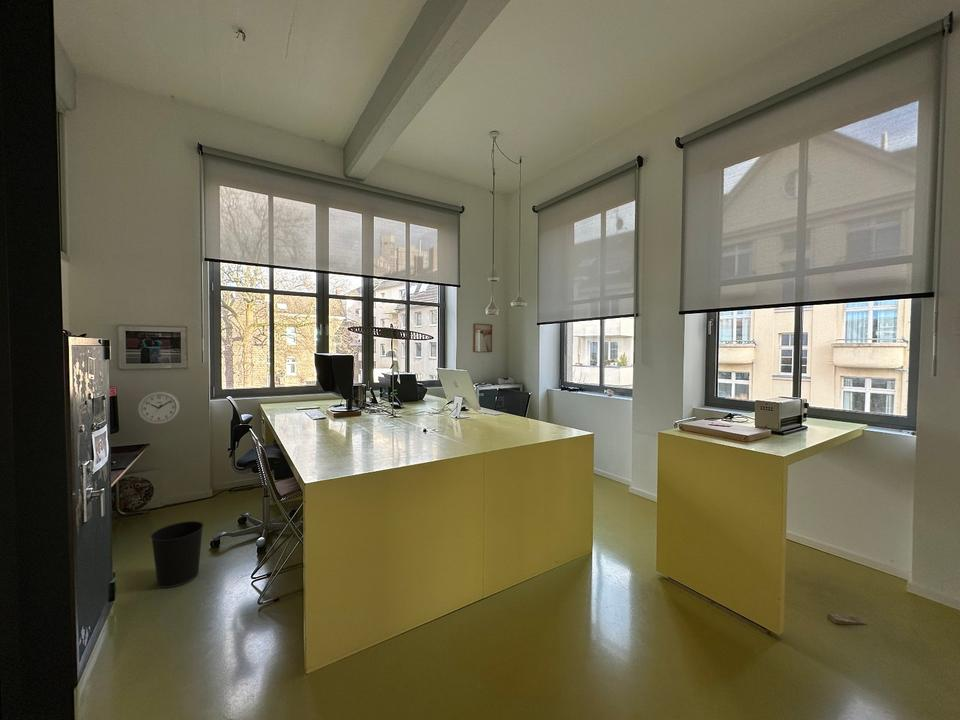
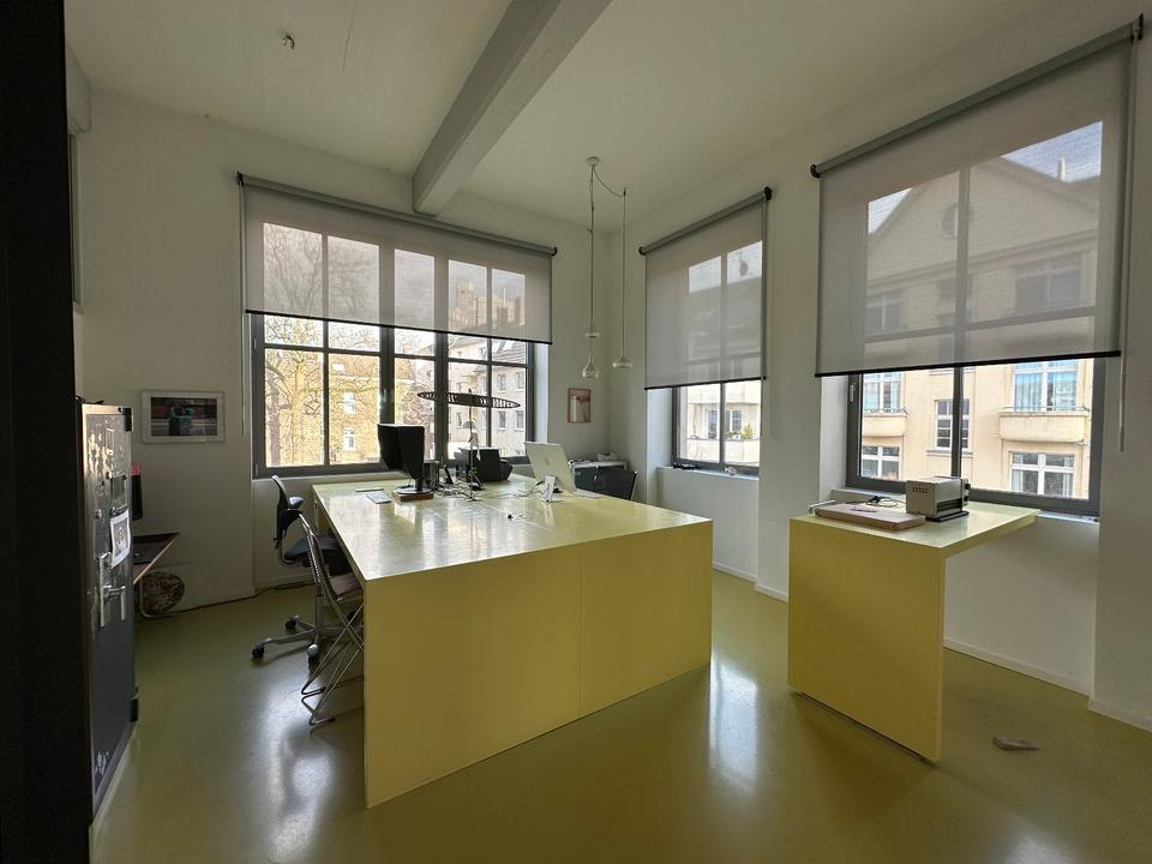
- wall clock [136,390,181,425]
- wastebasket [149,520,205,589]
